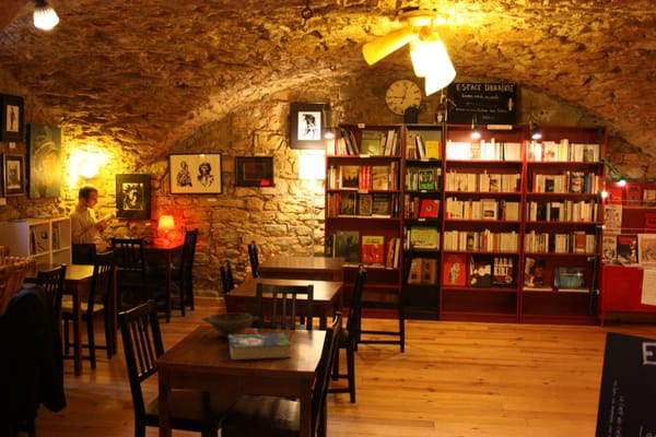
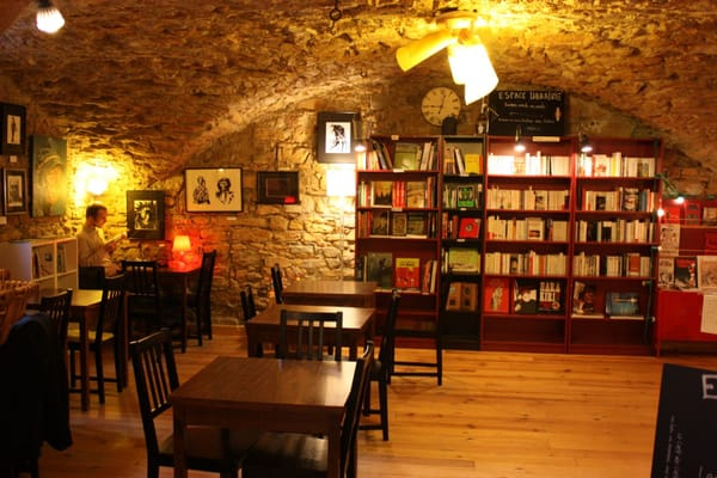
- bowl [201,312,259,339]
- book [226,332,292,362]
